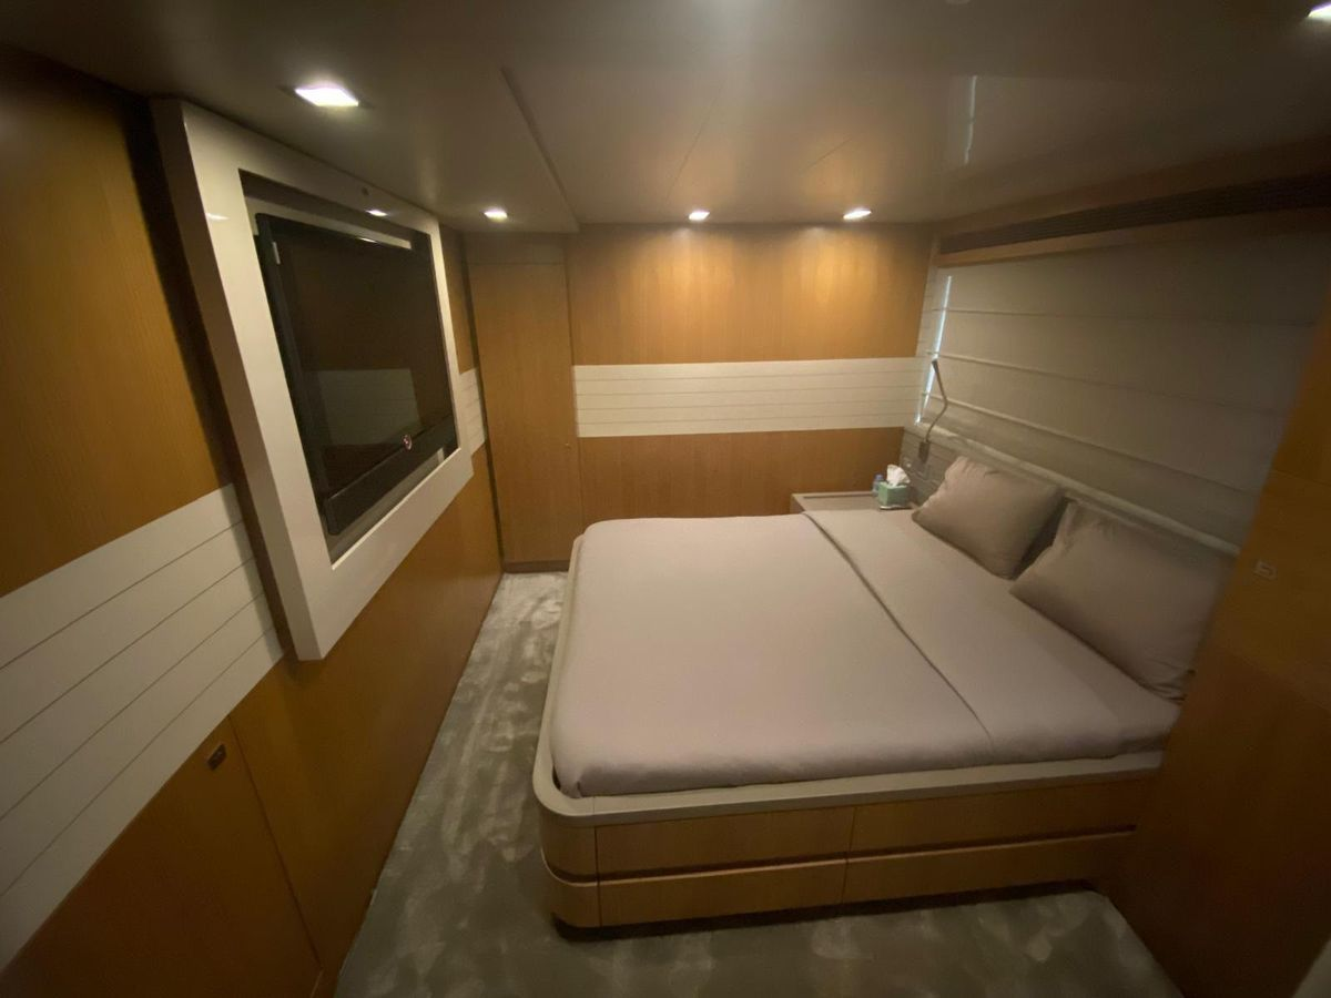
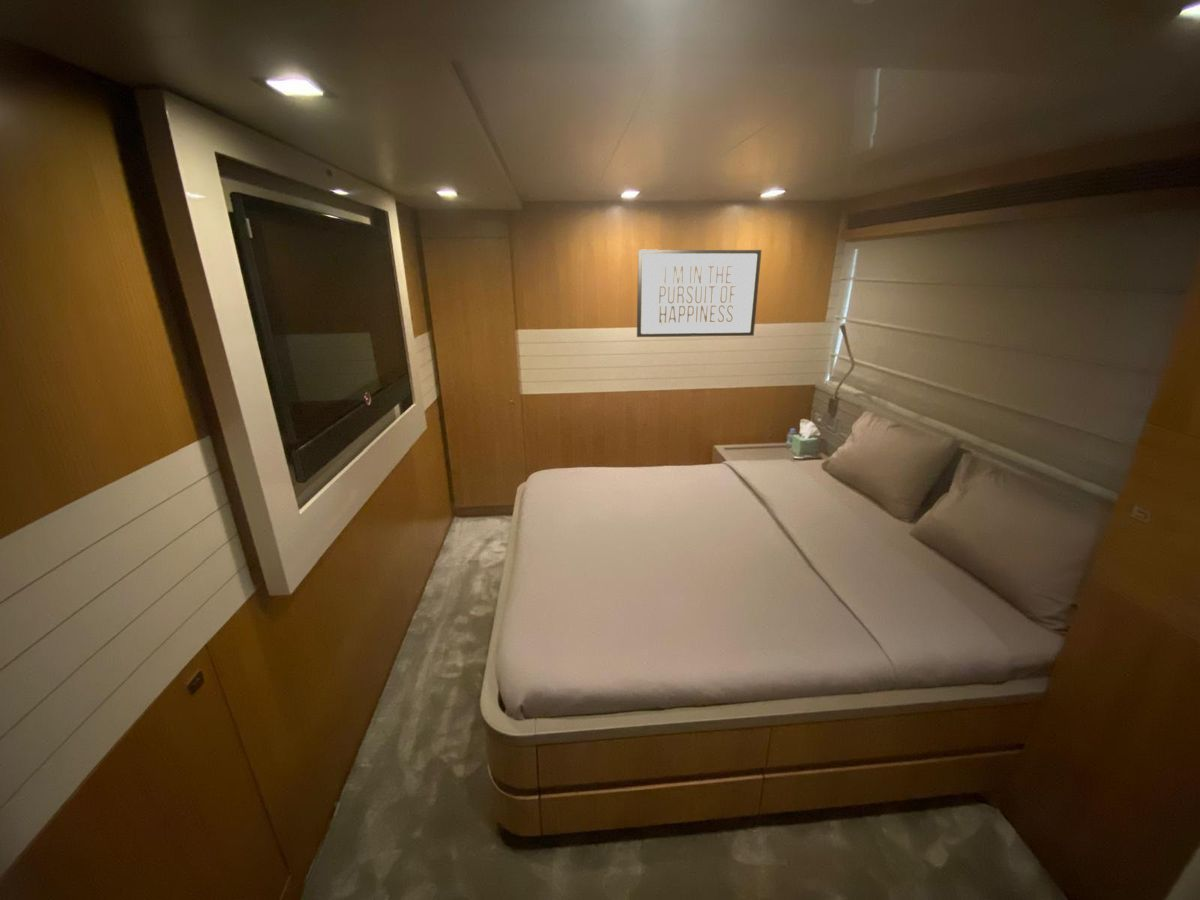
+ mirror [636,249,763,338]
